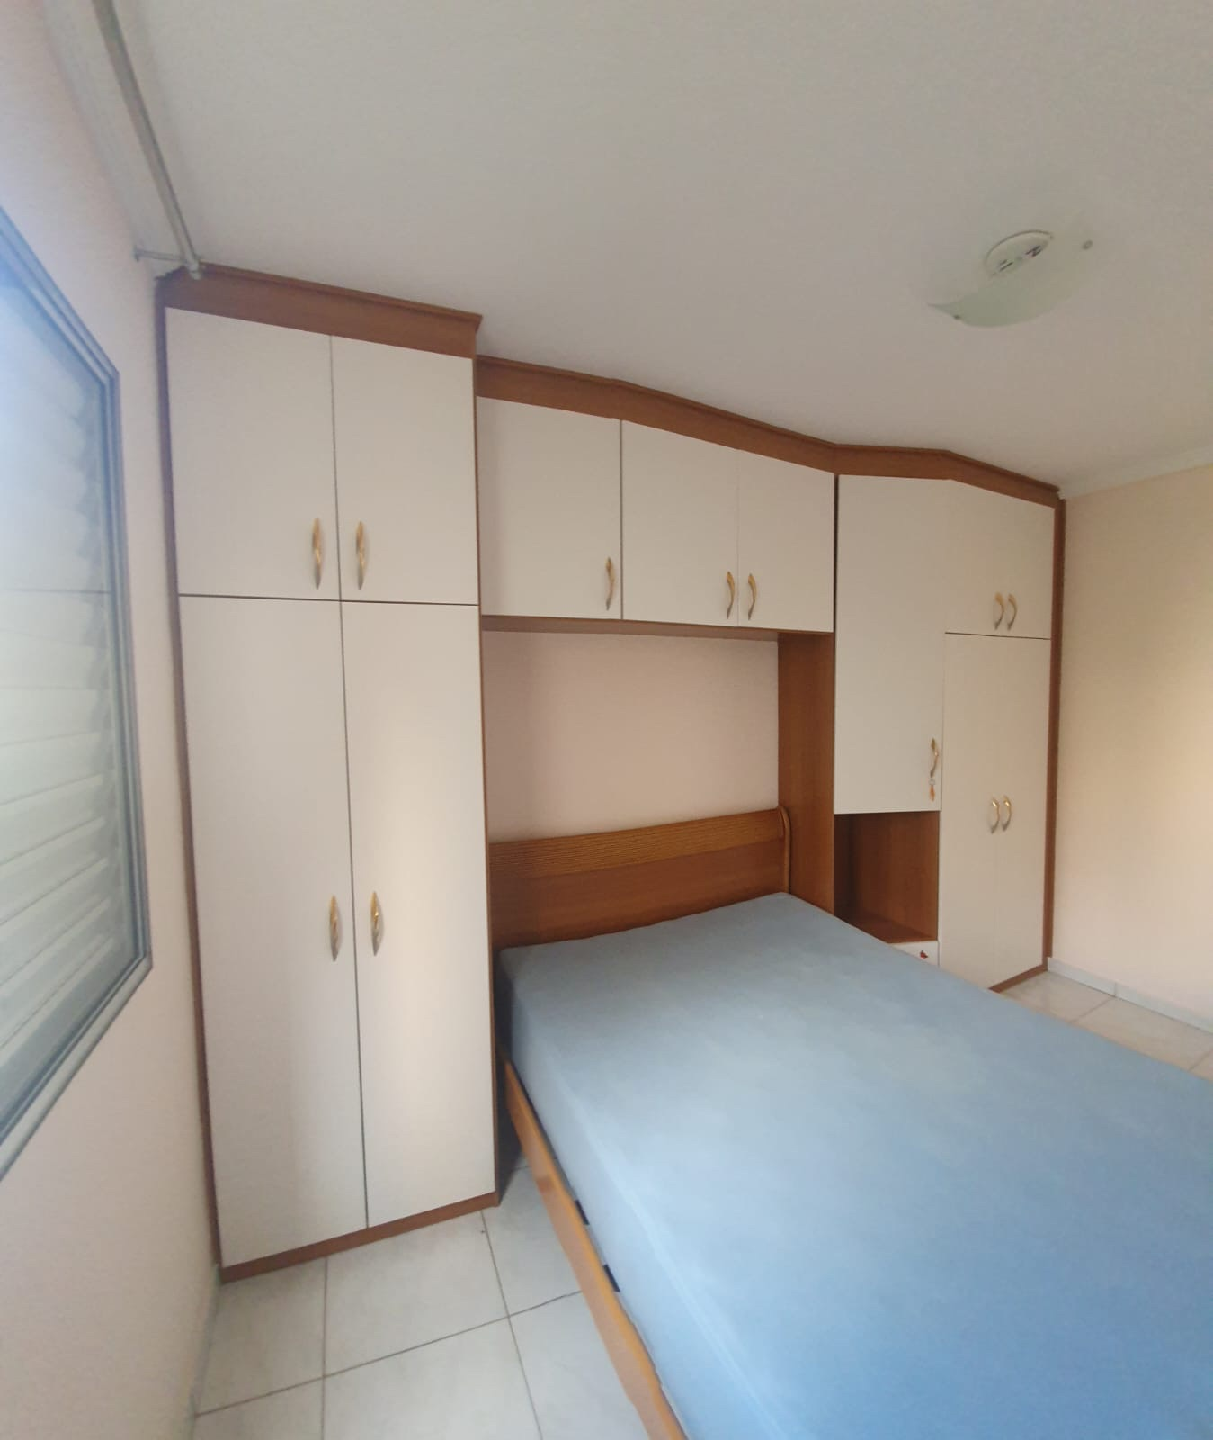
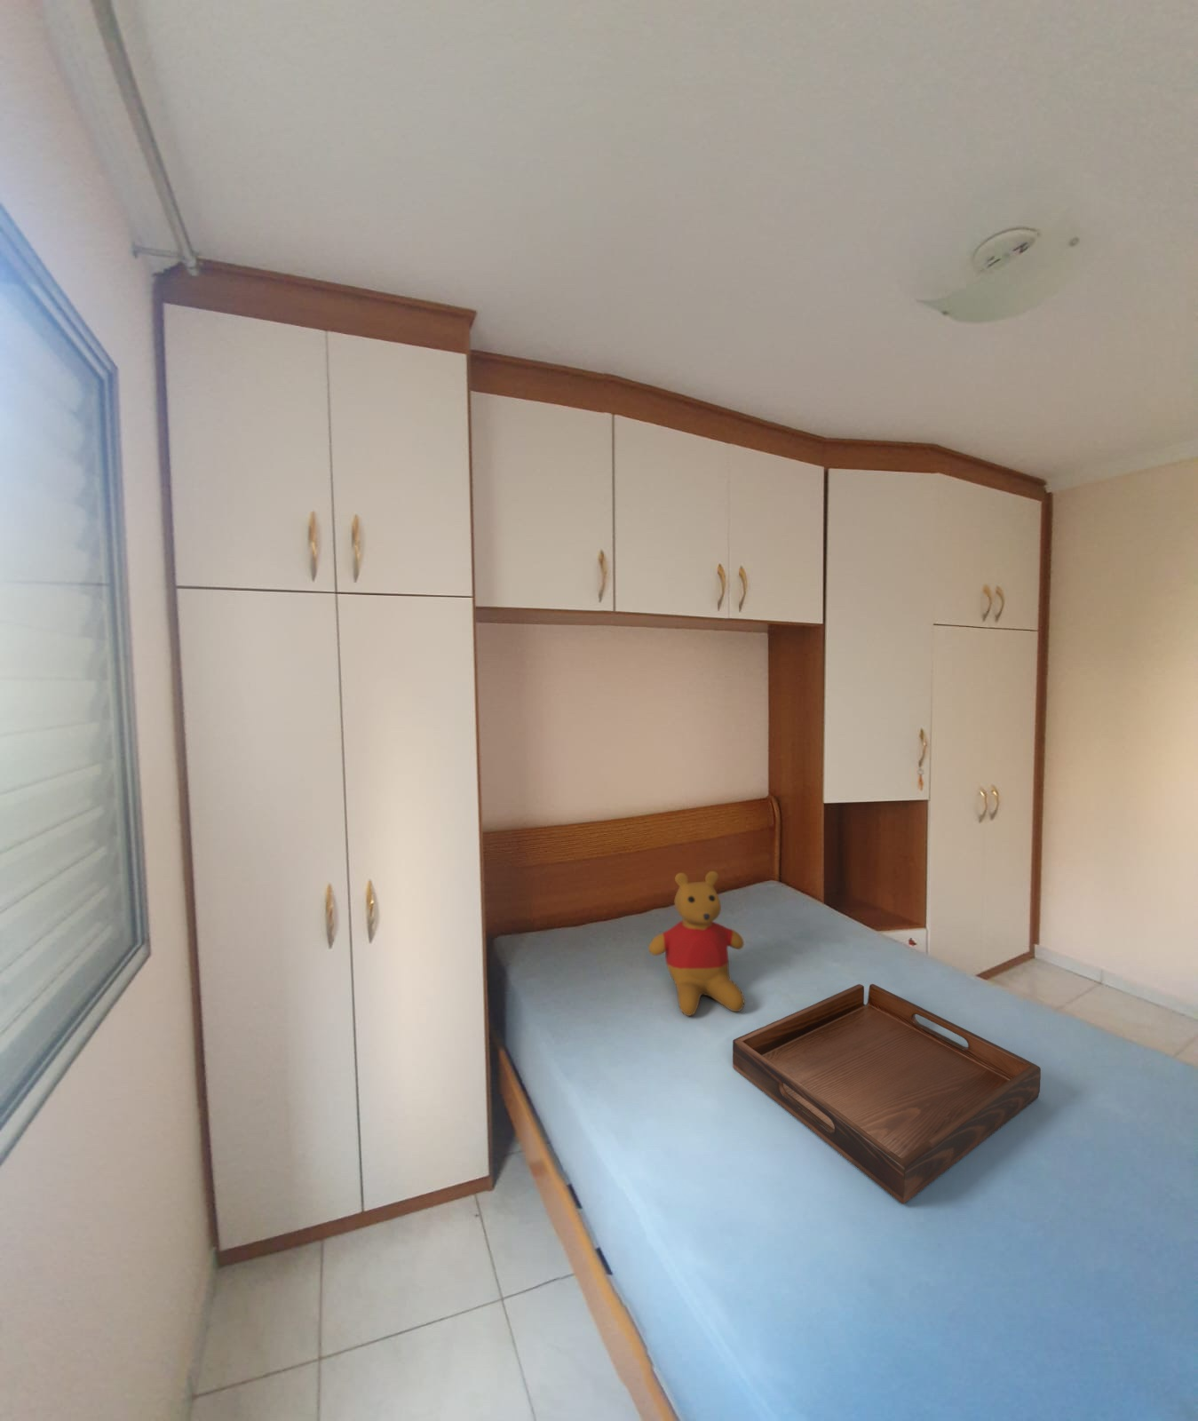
+ serving tray [732,983,1041,1205]
+ teddy bear [648,871,746,1017]
